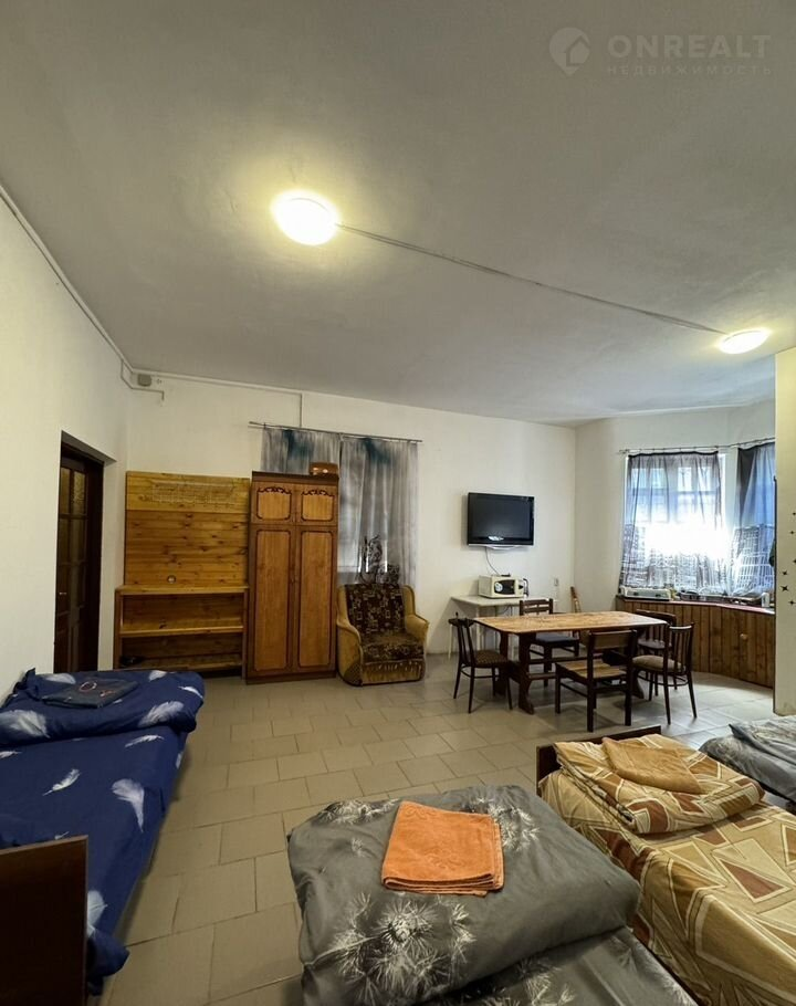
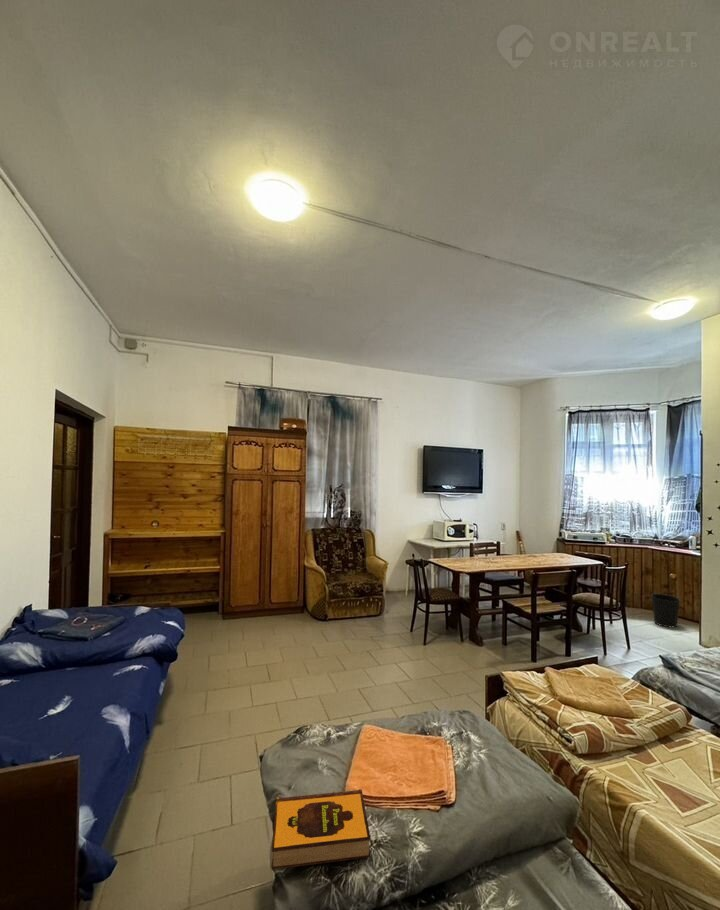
+ wastebasket [650,593,681,628]
+ hardback book [271,788,372,871]
